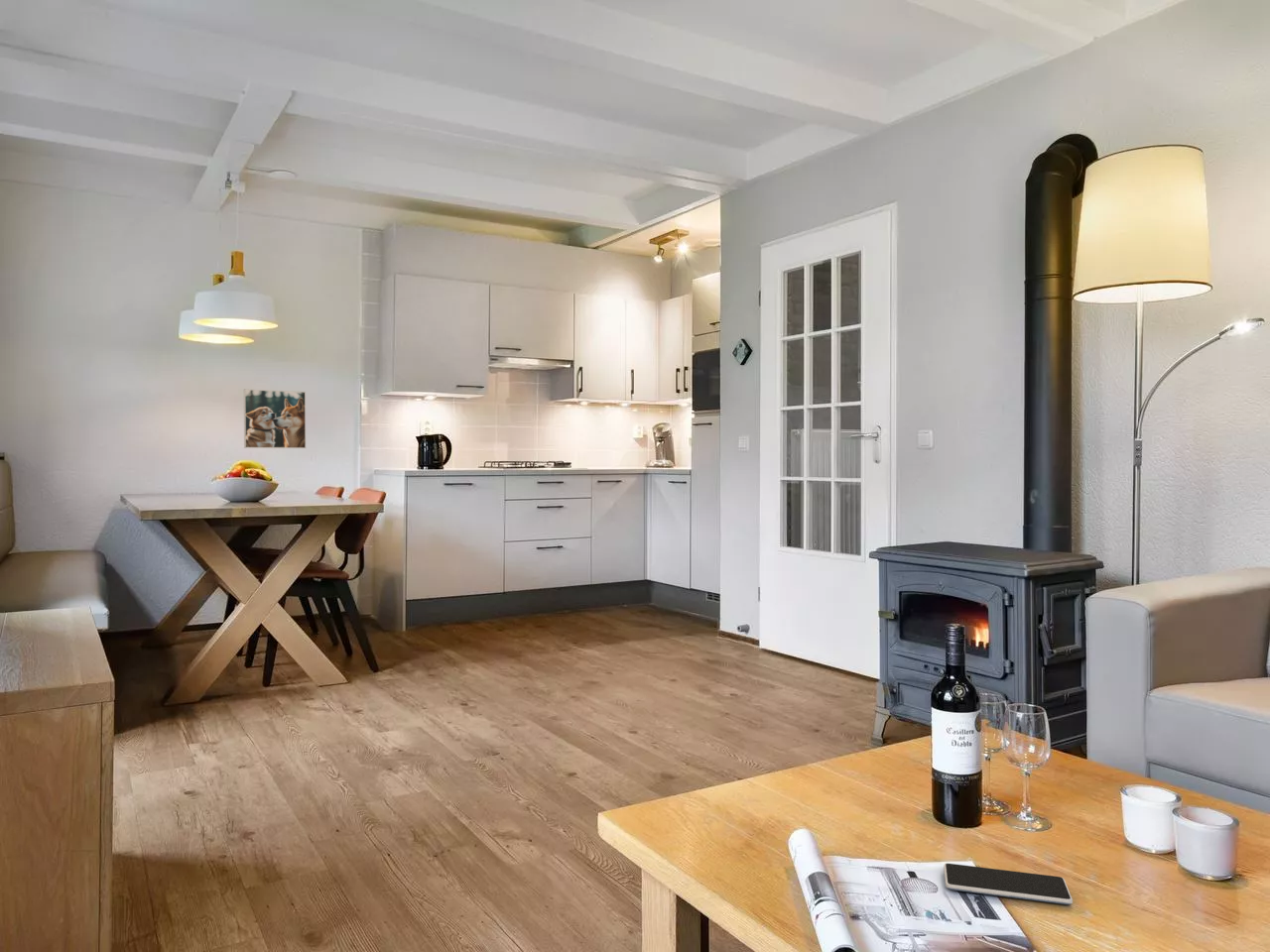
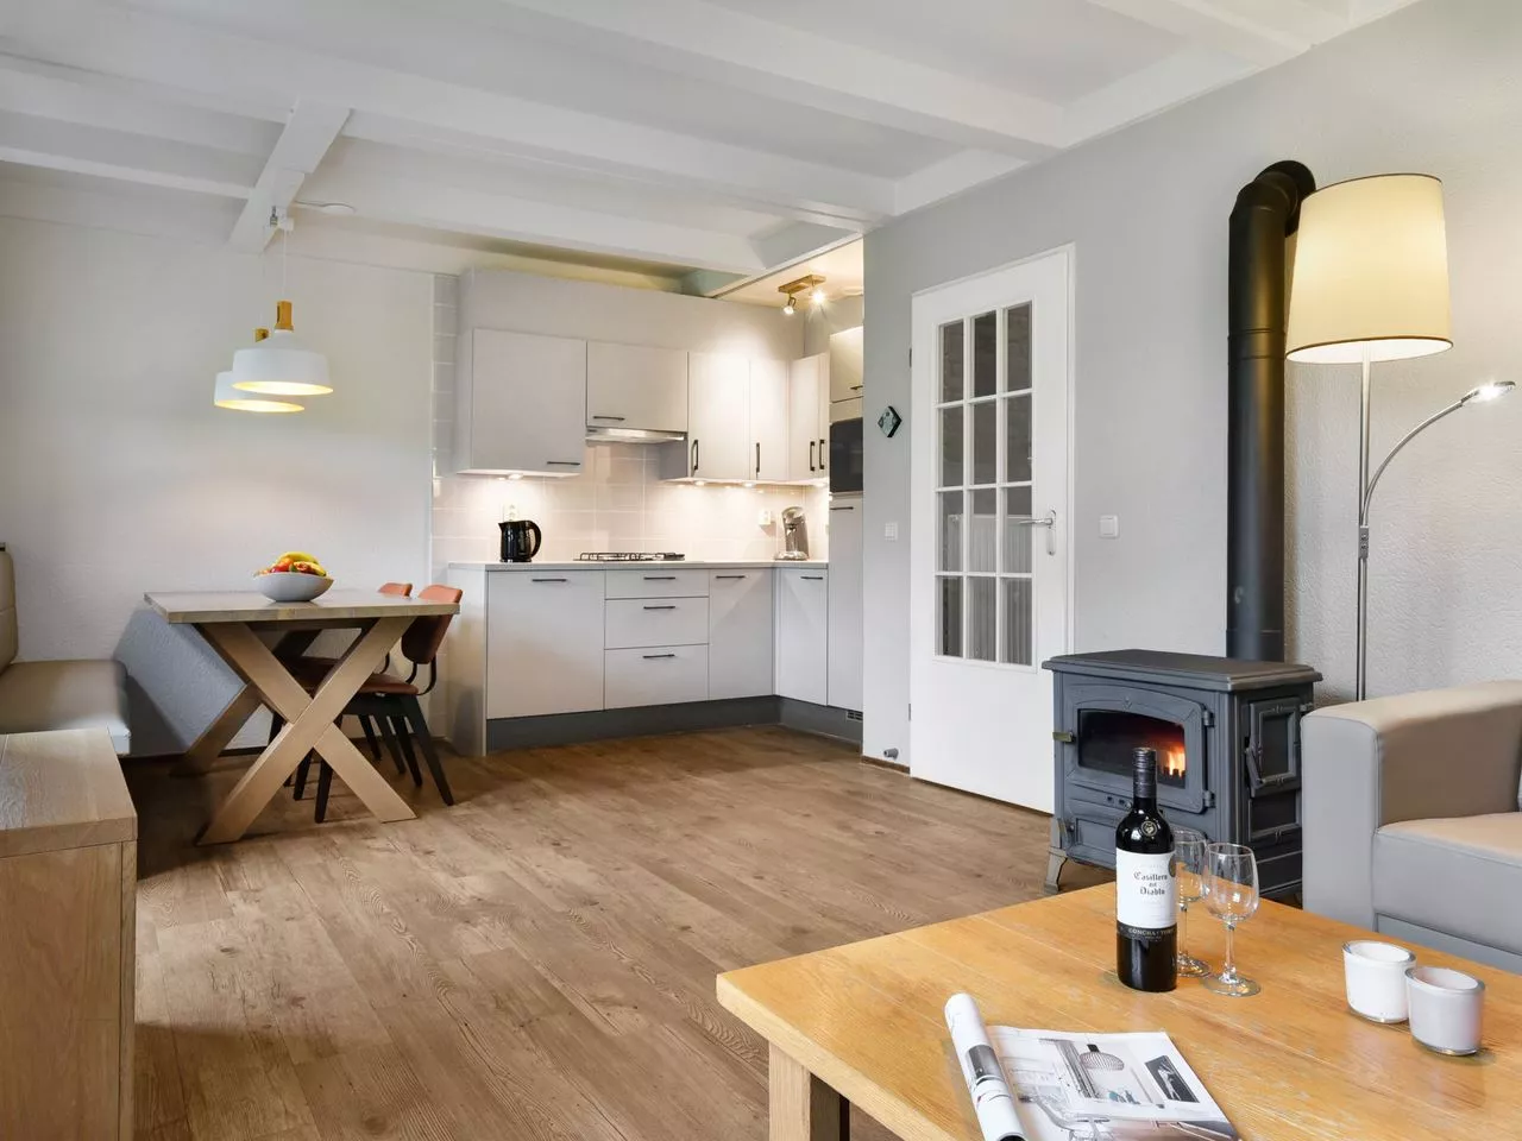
- smartphone [943,863,1074,905]
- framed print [243,389,307,449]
